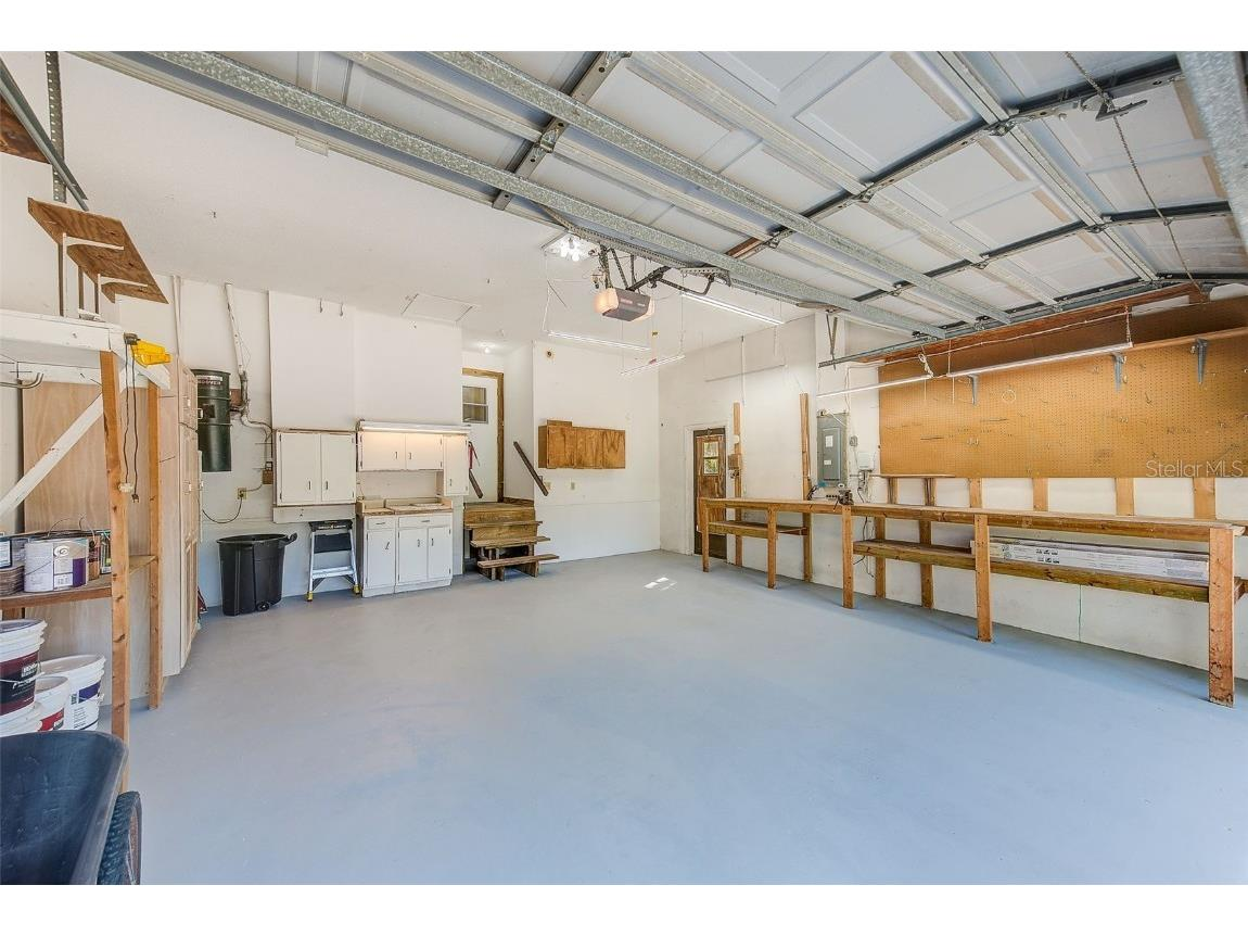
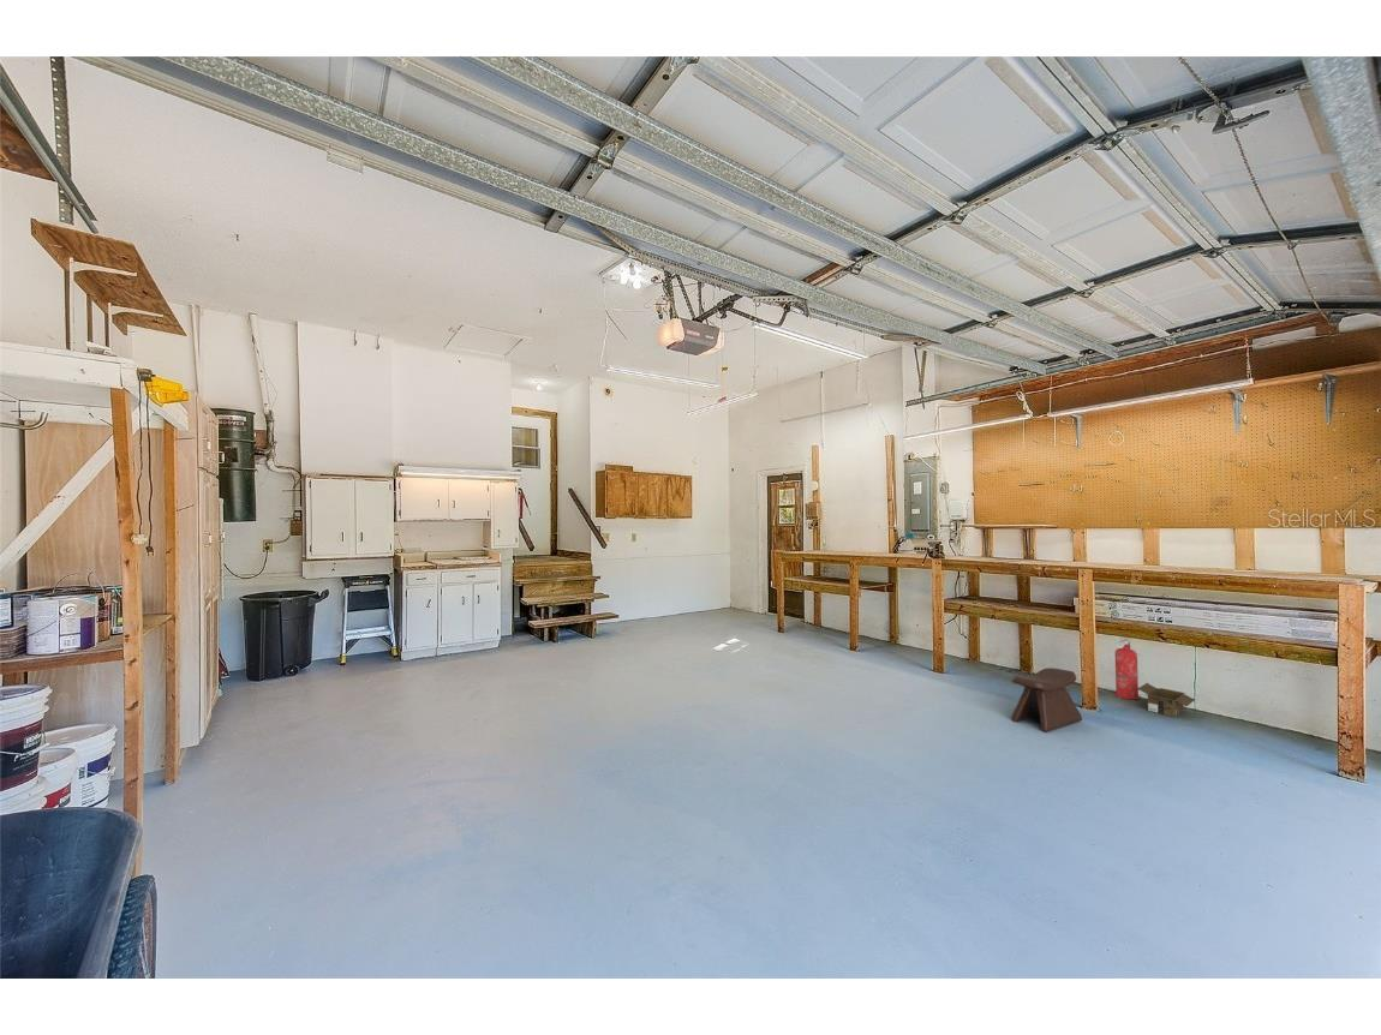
+ stool [1011,666,1083,734]
+ cardboard box [1137,682,1196,718]
+ fire extinguisher [1113,636,1140,700]
